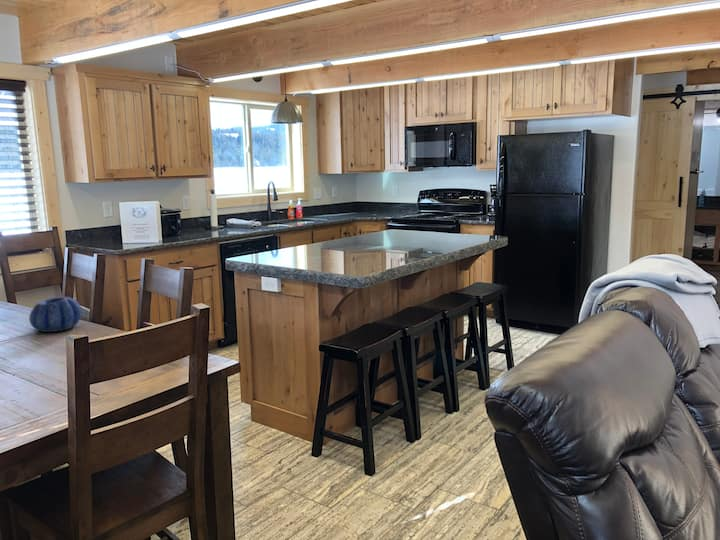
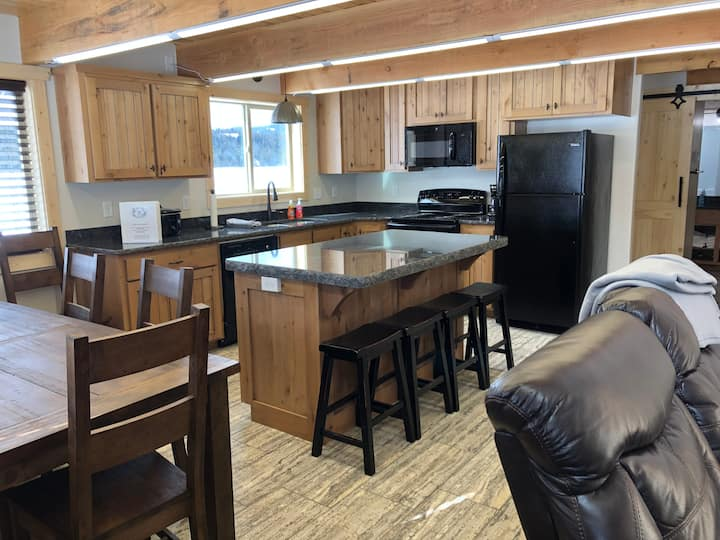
- decorative bowl [28,296,83,333]
